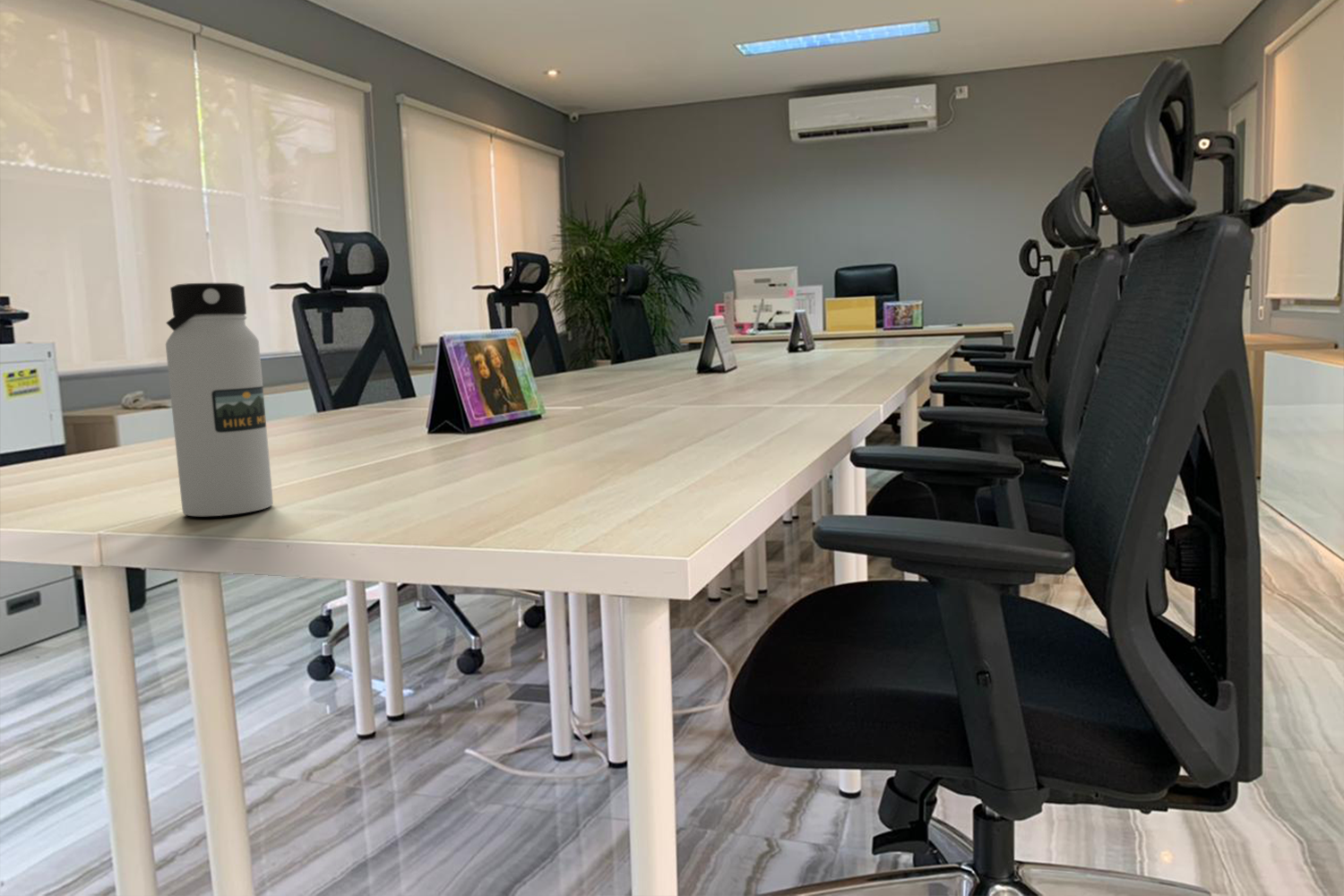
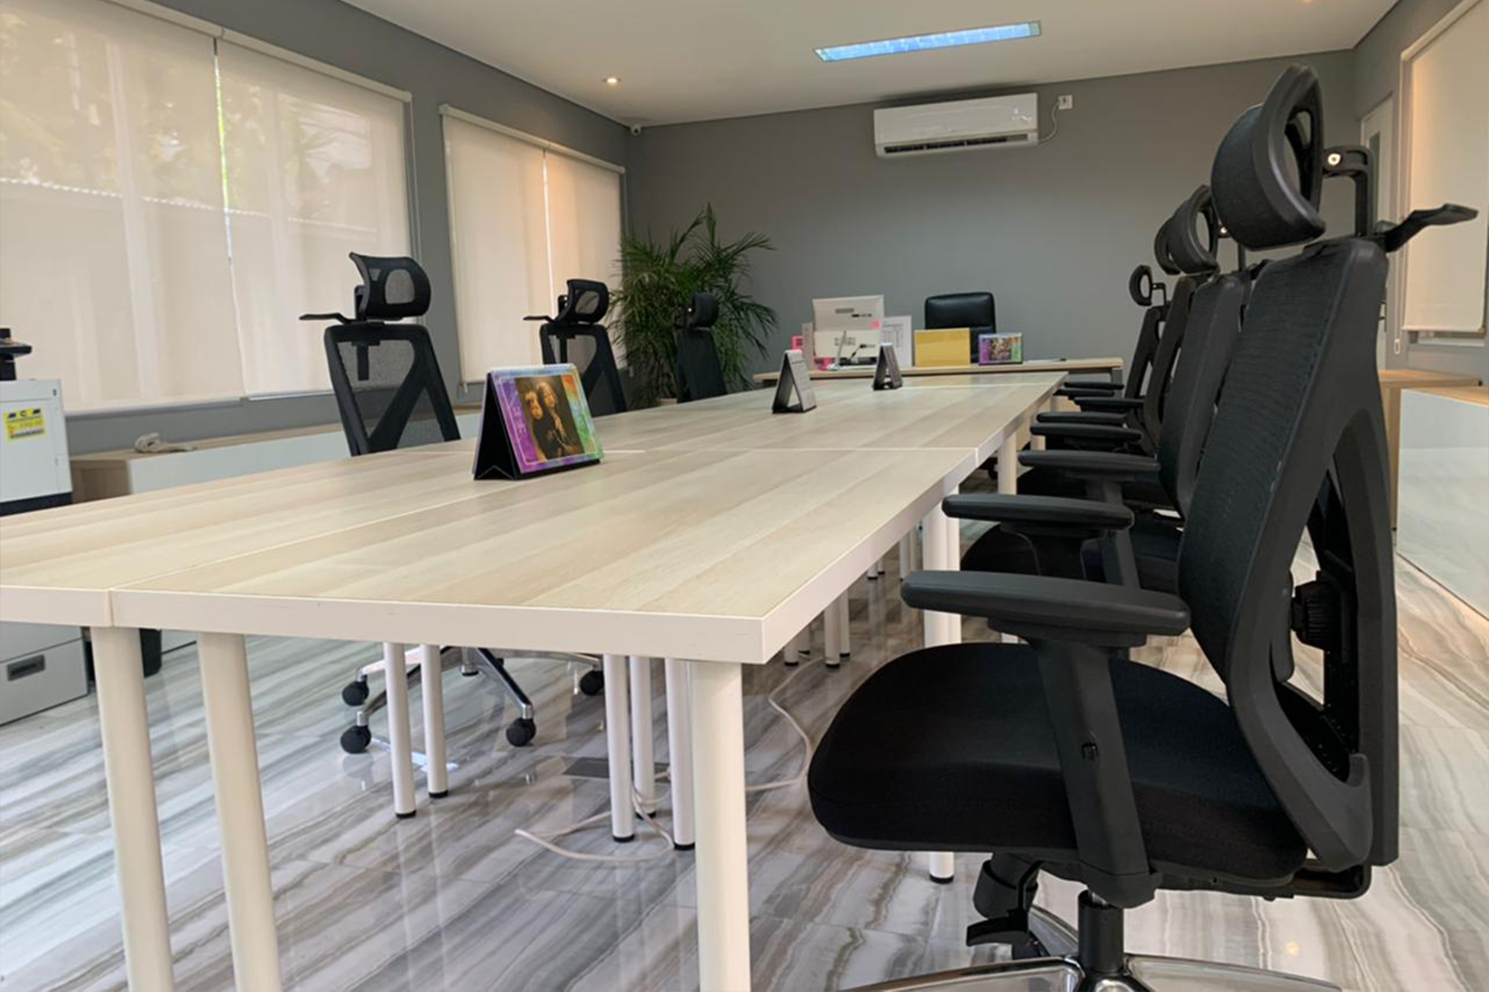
- water bottle [165,282,274,517]
